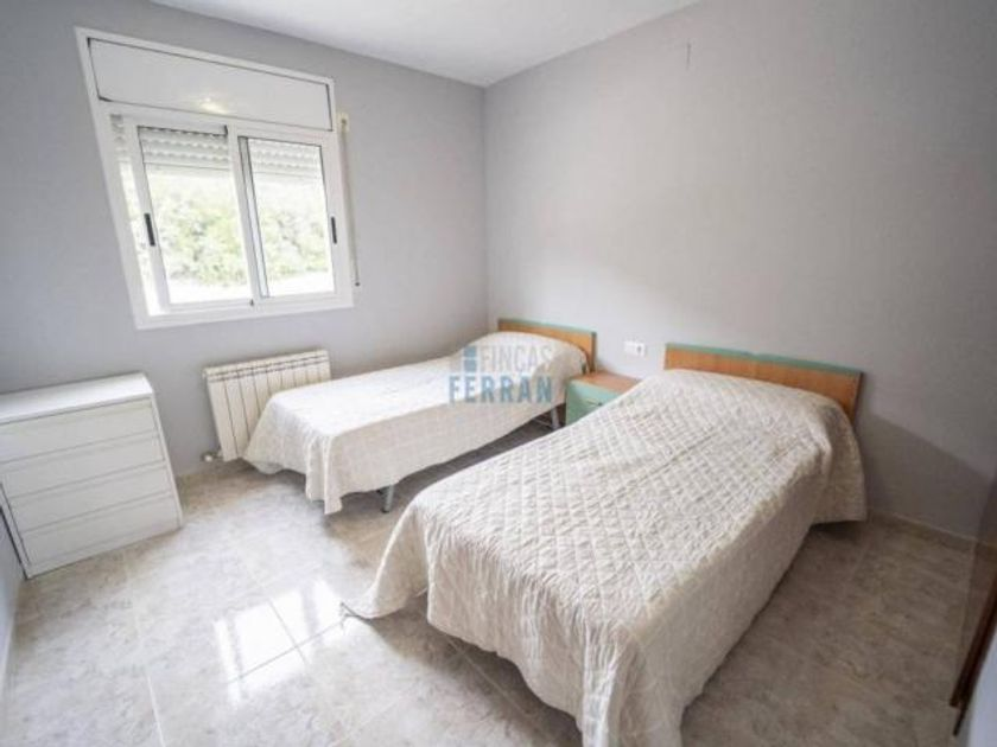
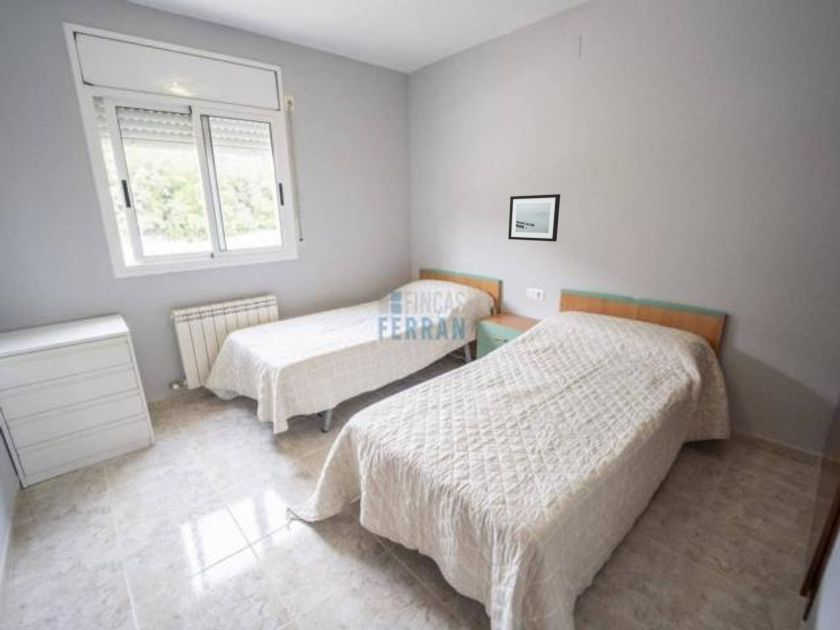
+ wall art [507,193,561,243]
